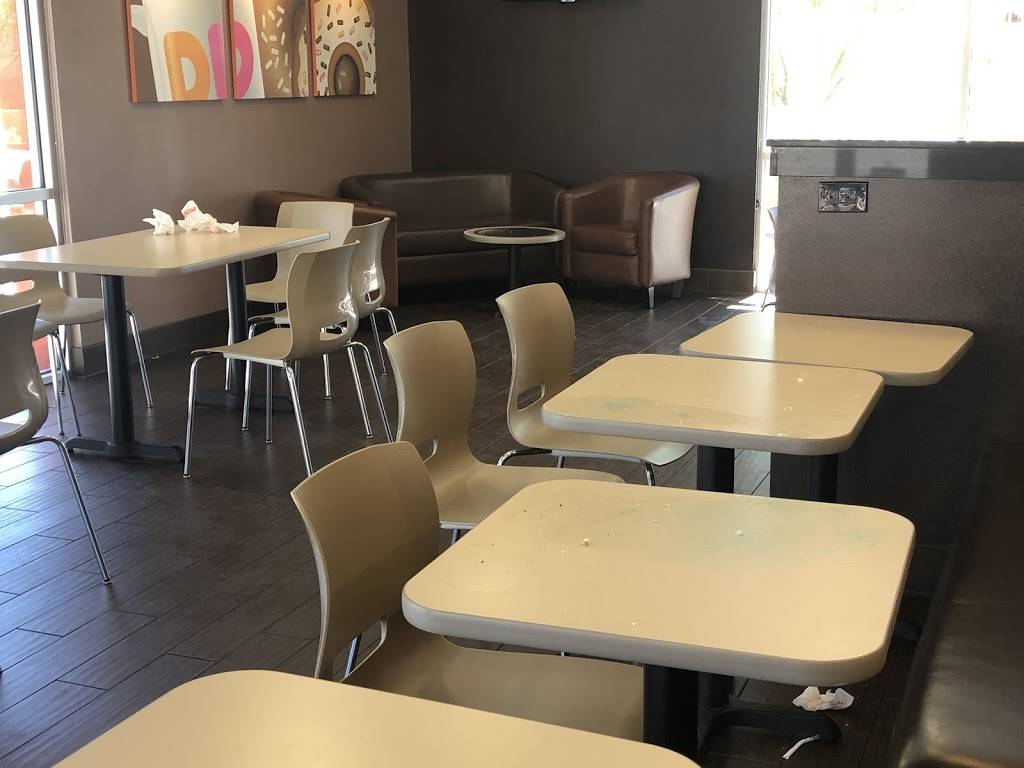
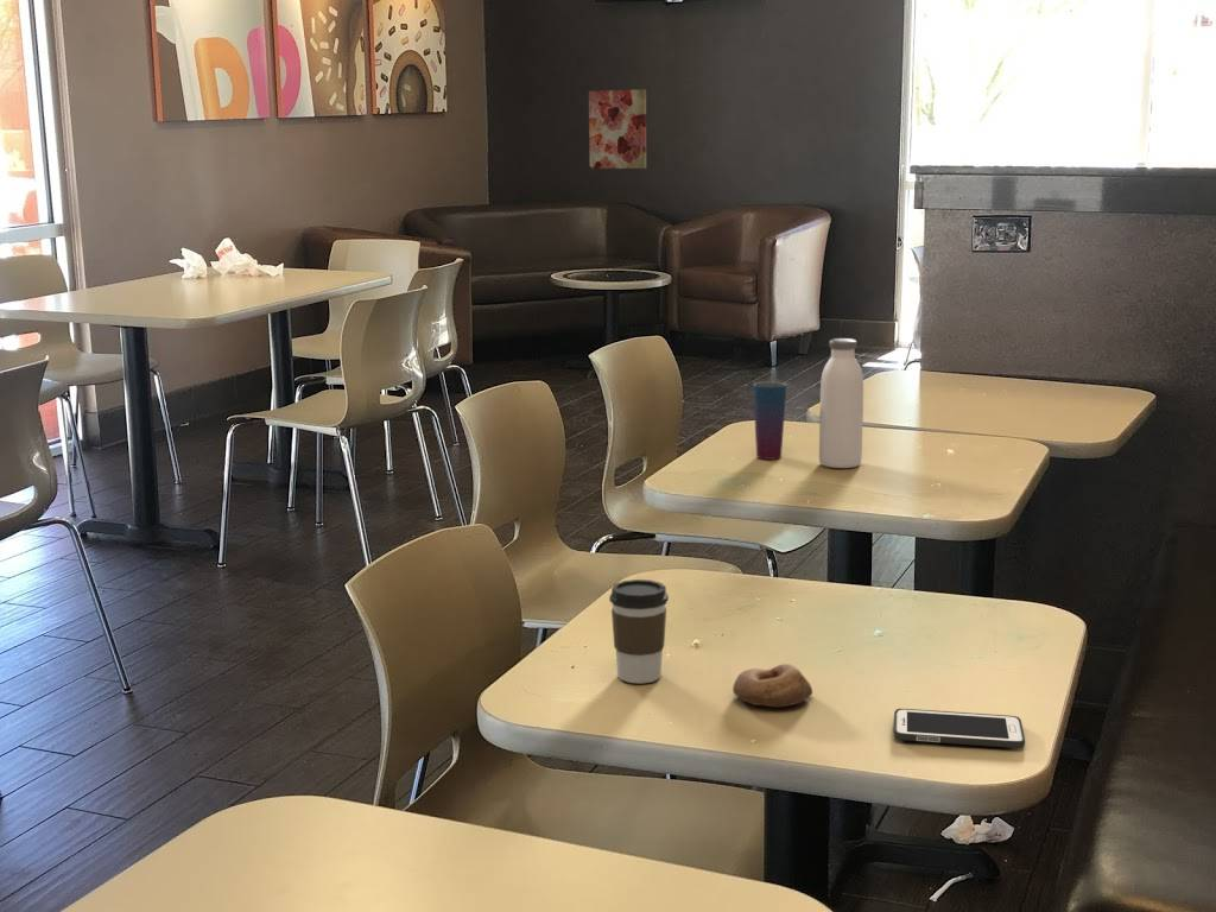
+ water bottle [818,337,864,469]
+ cell phone [893,708,1026,749]
+ wall art [588,88,647,170]
+ cup [752,380,788,461]
+ coffee cup [608,578,670,685]
+ donut [732,663,813,708]
